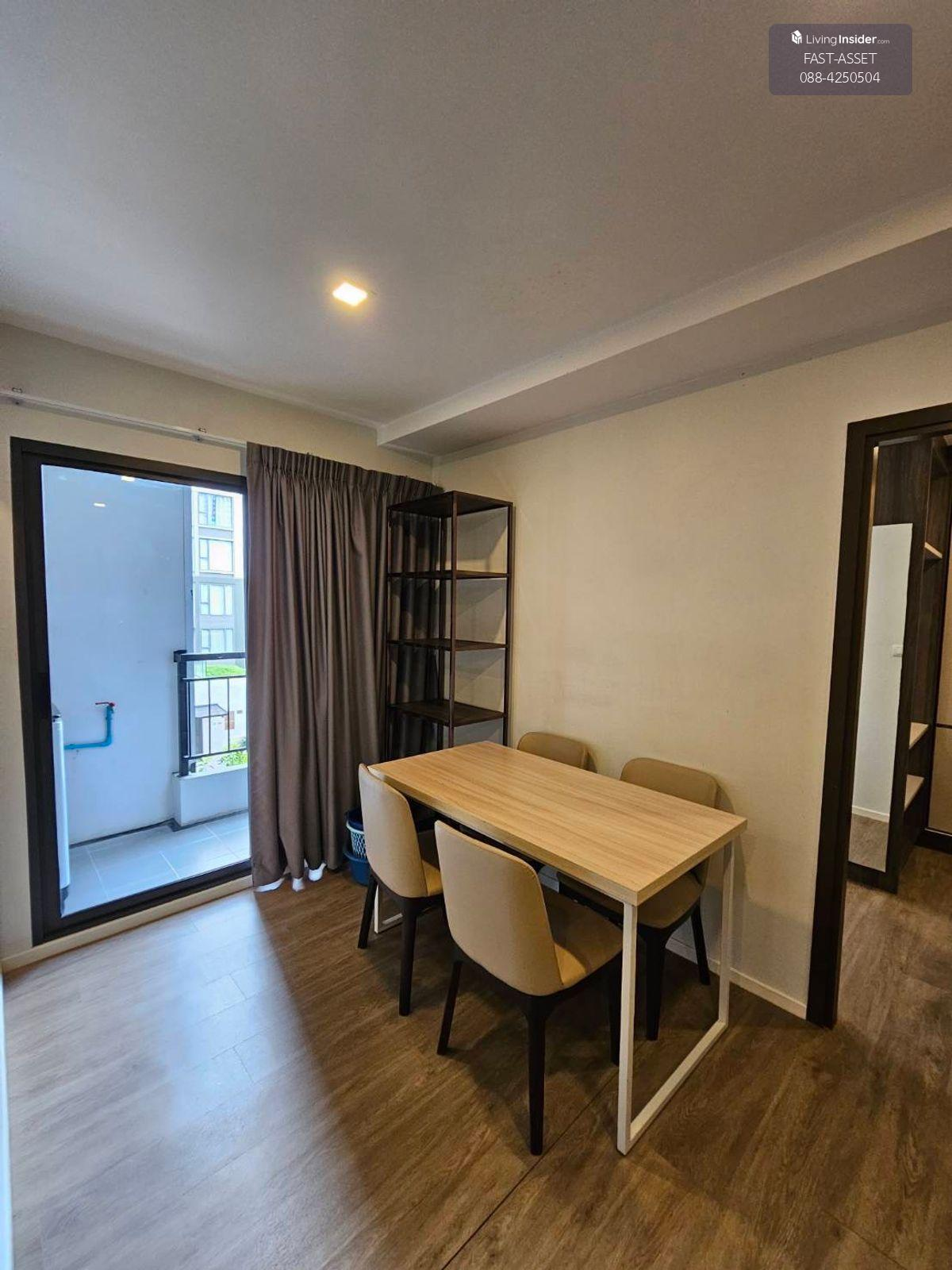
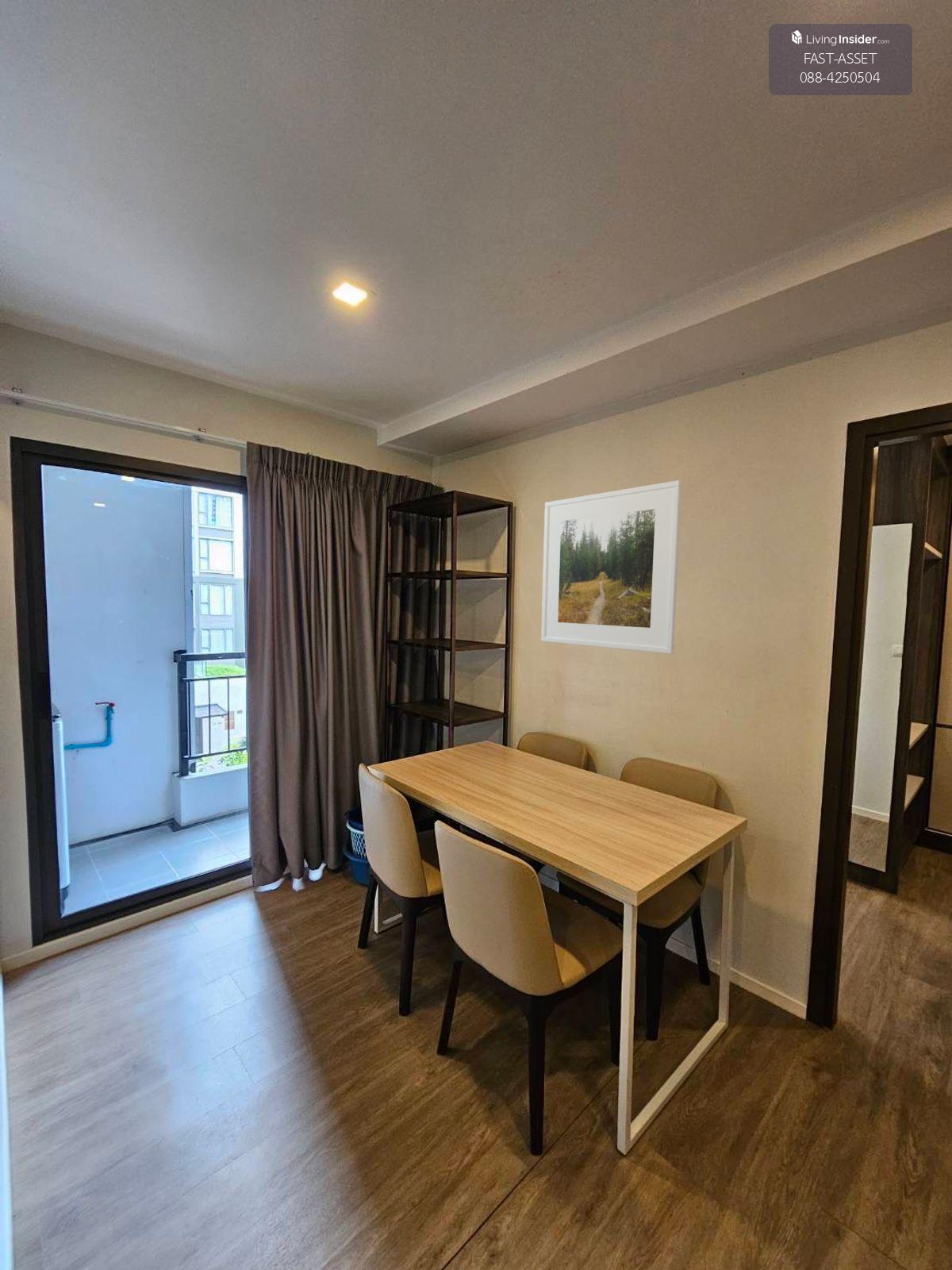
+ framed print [540,479,682,655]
